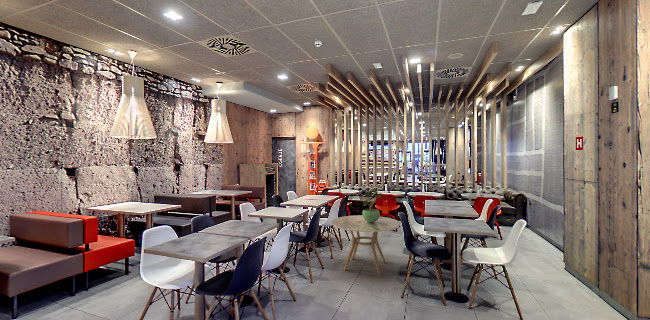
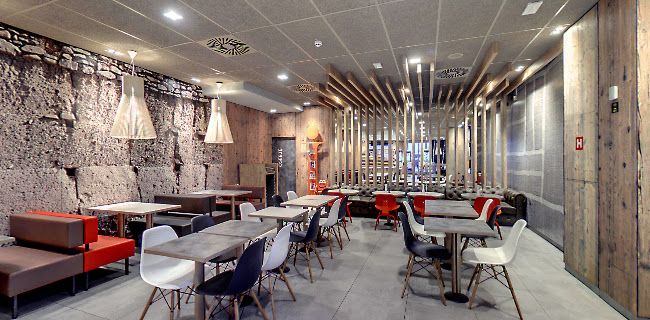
- potted plant [361,188,384,223]
- dining table [331,214,401,276]
